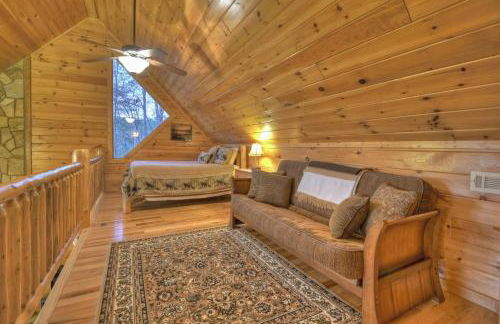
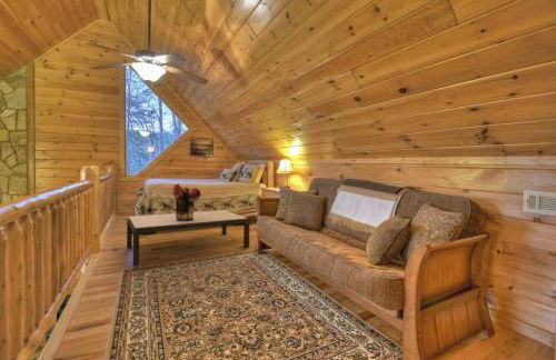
+ coffee table [126,209,250,267]
+ bouquet [171,182,202,221]
